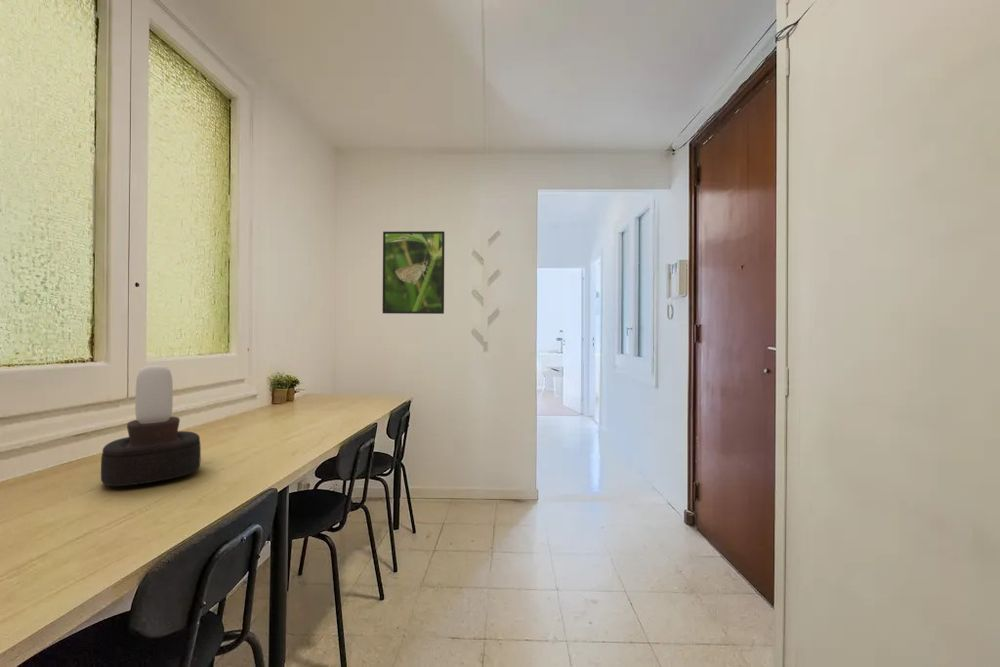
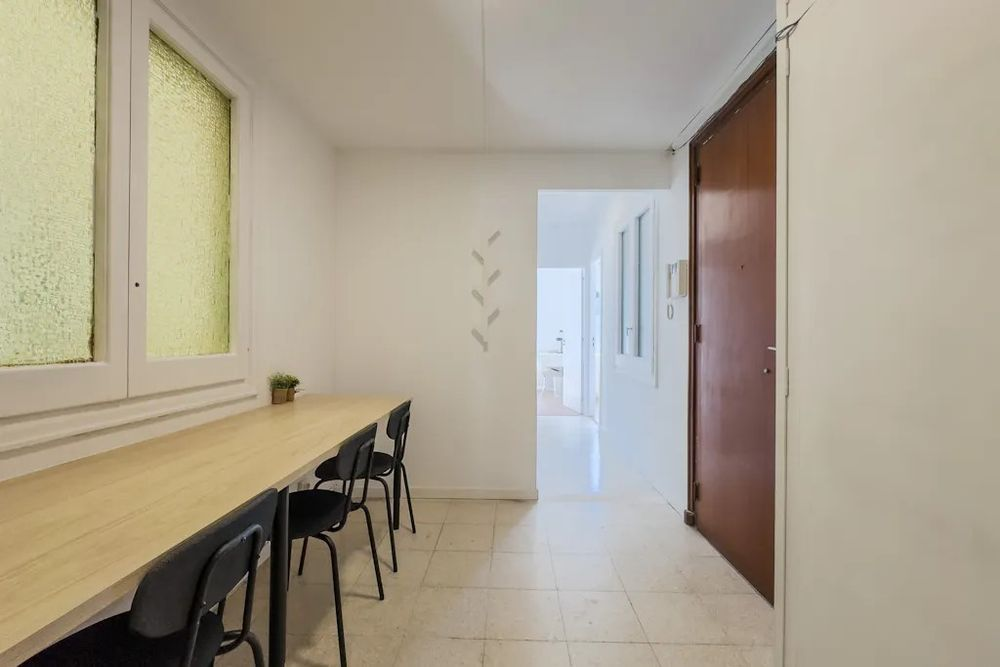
- desk lamp [100,364,202,487]
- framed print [382,230,446,315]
